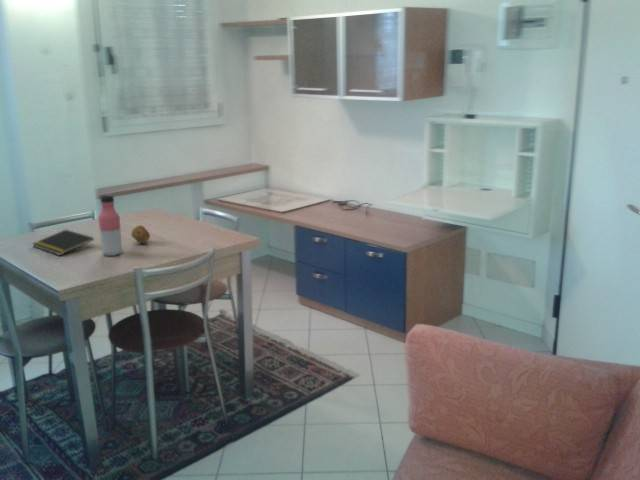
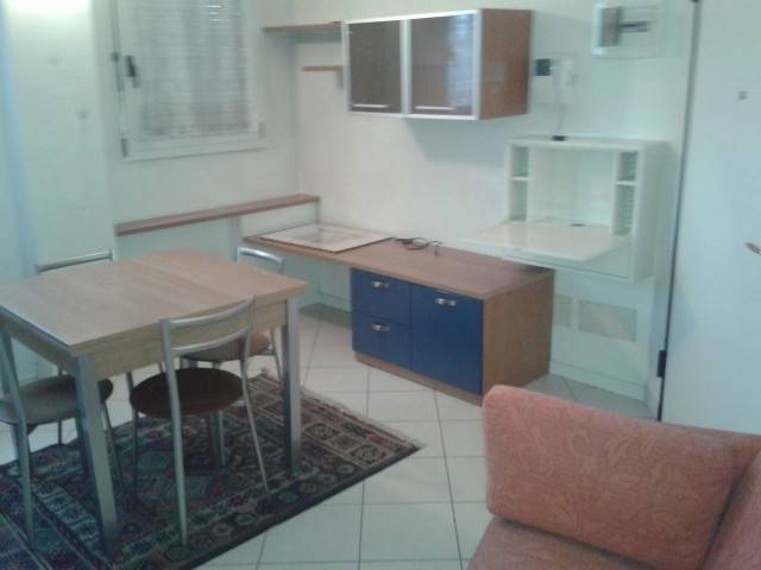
- notepad [31,229,95,256]
- water bottle [97,194,124,257]
- fruit [130,224,151,244]
